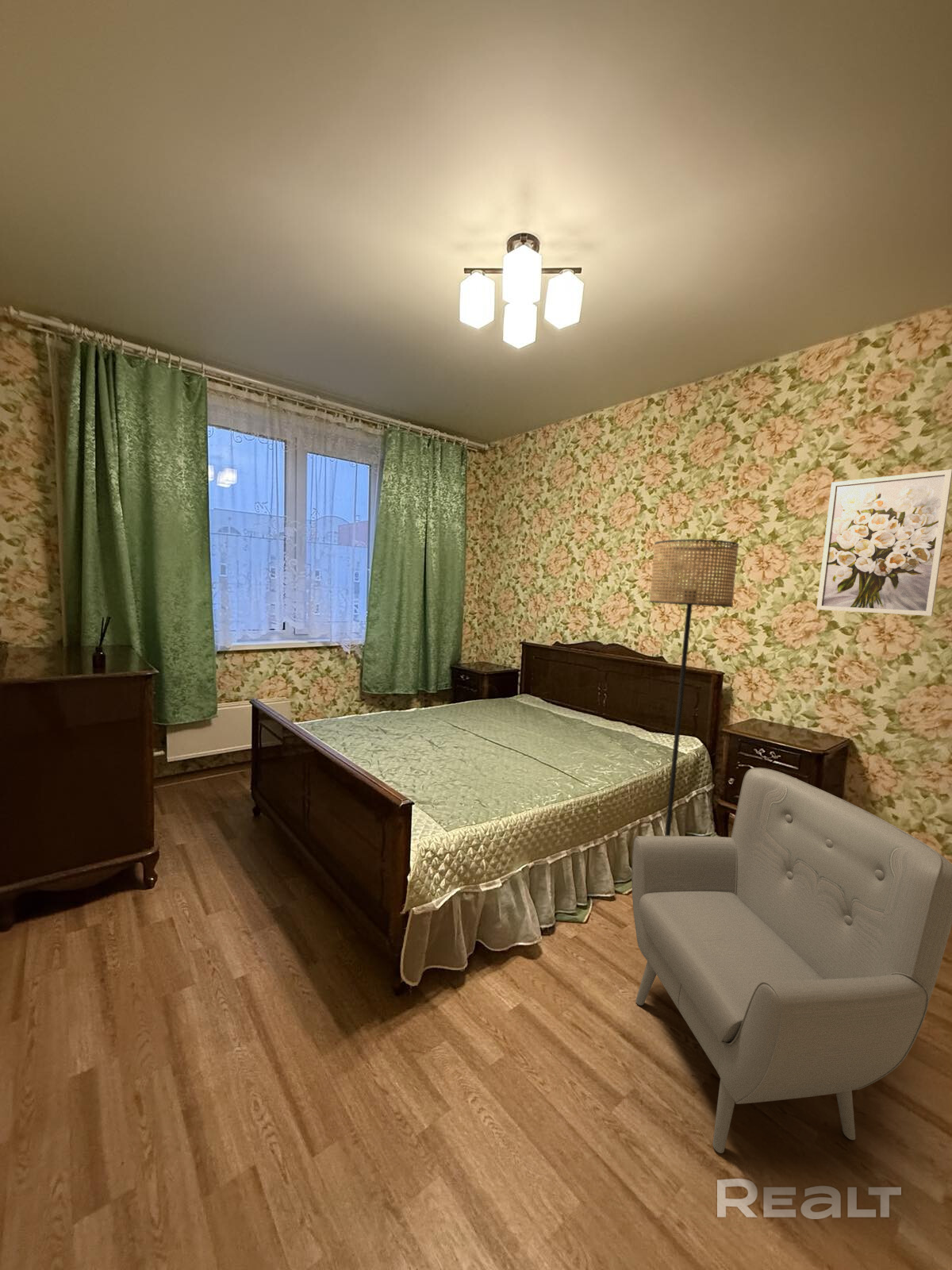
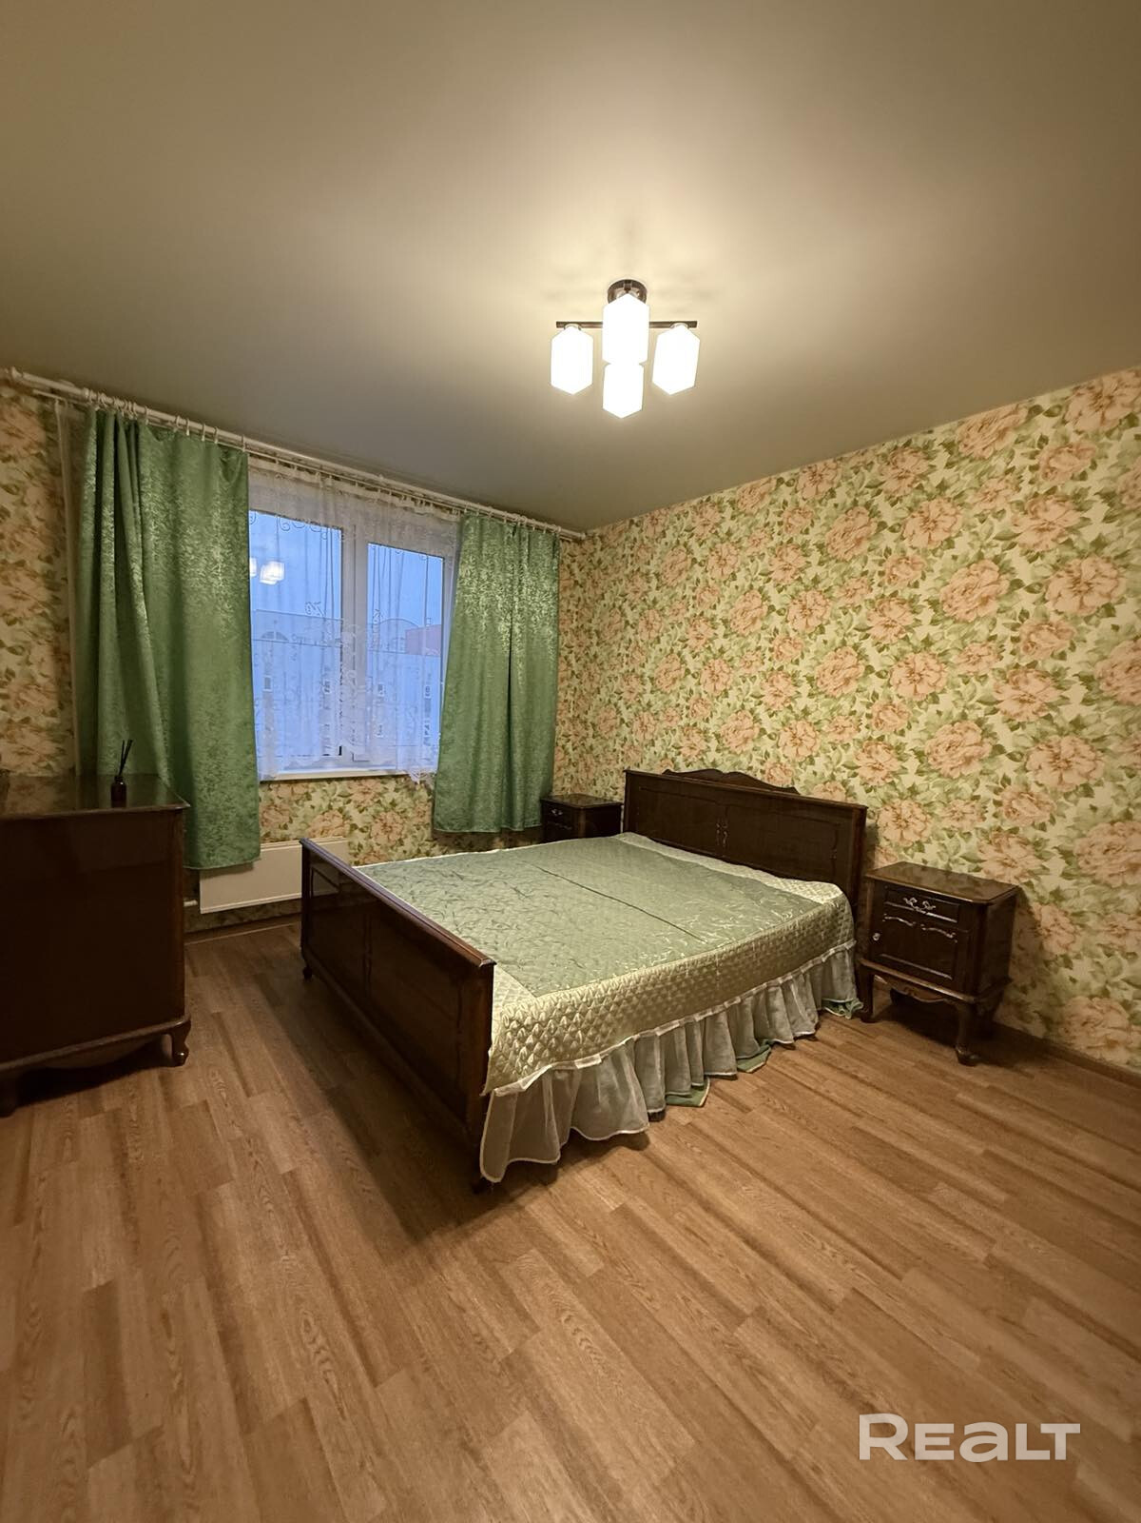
- wall art [816,469,952,617]
- floor lamp [648,539,739,836]
- armchair [631,767,952,1154]
